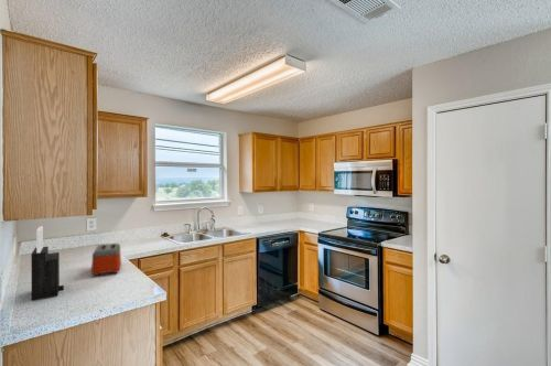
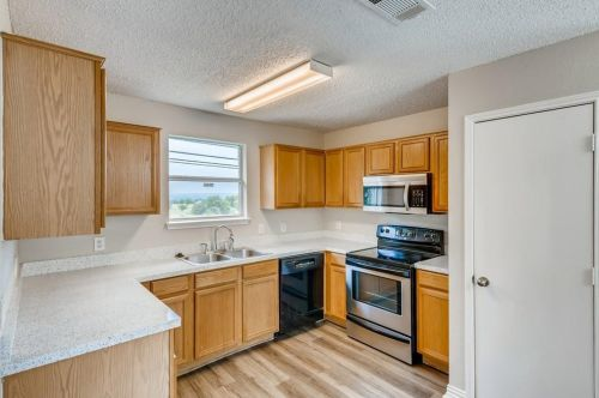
- knife block [30,225,65,301]
- toaster [90,243,122,277]
